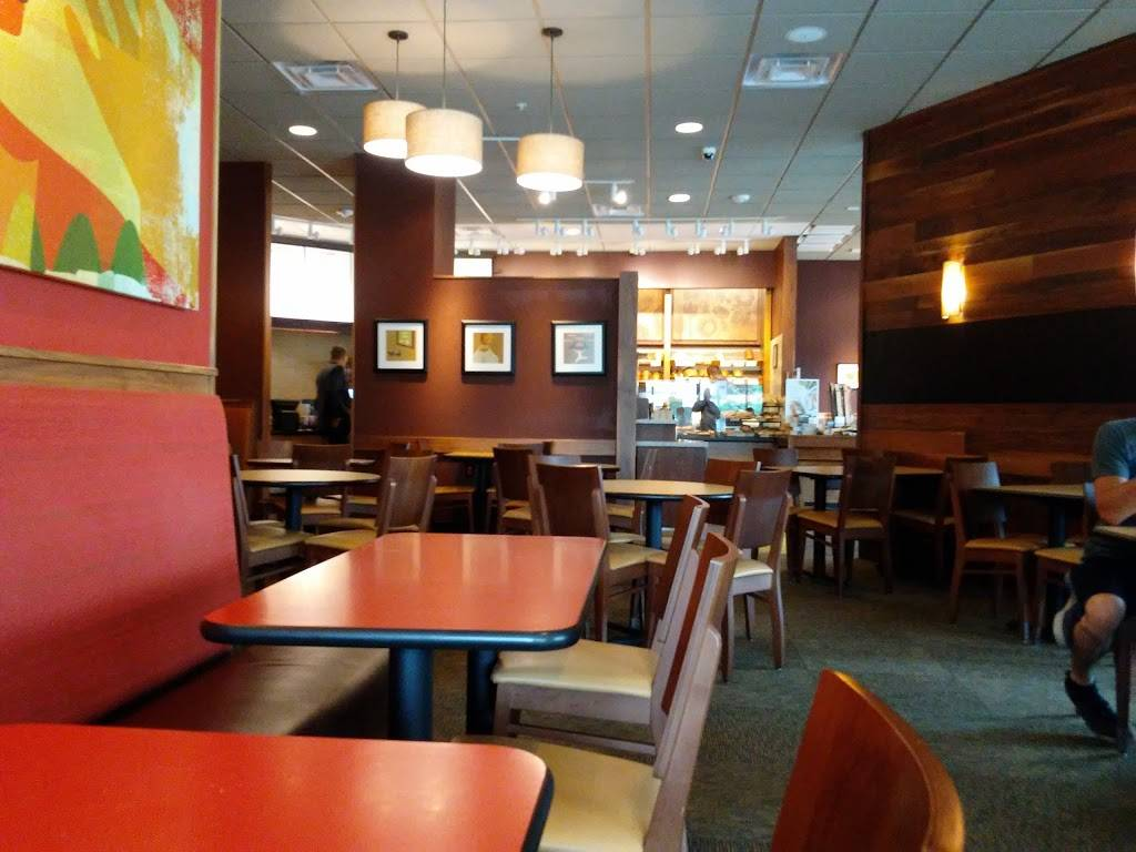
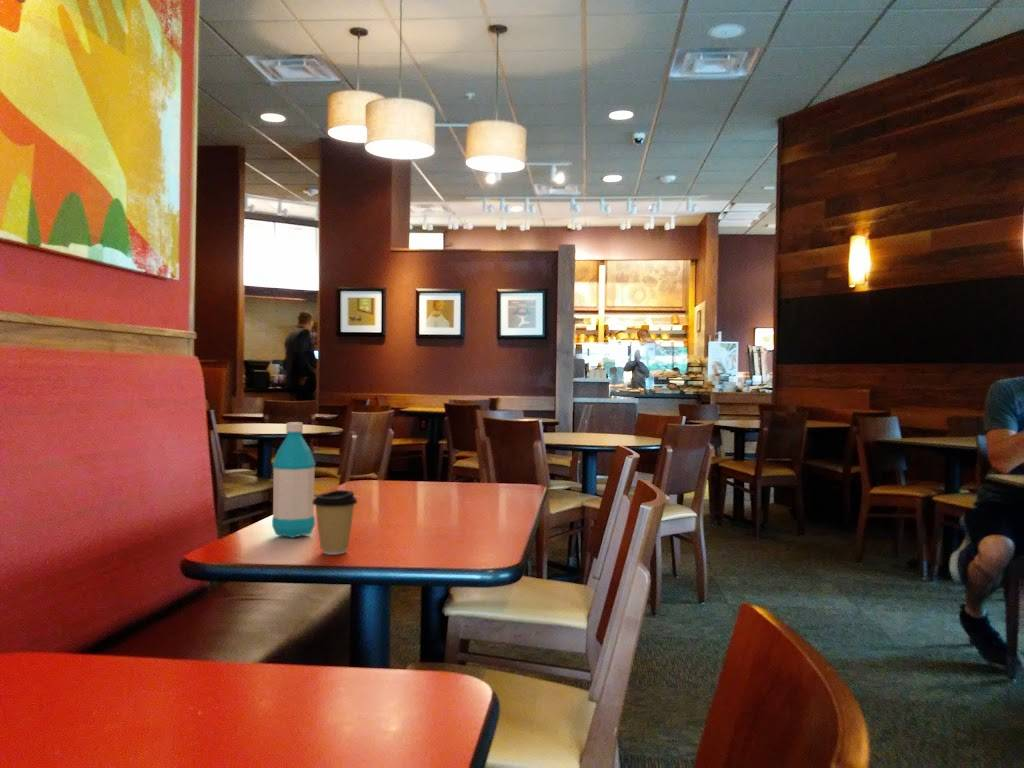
+ water bottle [271,421,317,539]
+ coffee cup [312,489,359,556]
